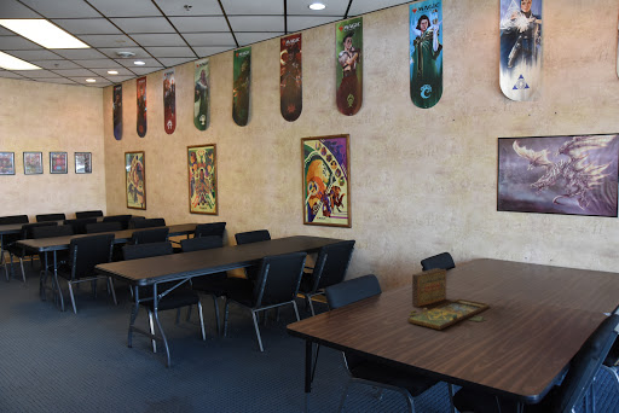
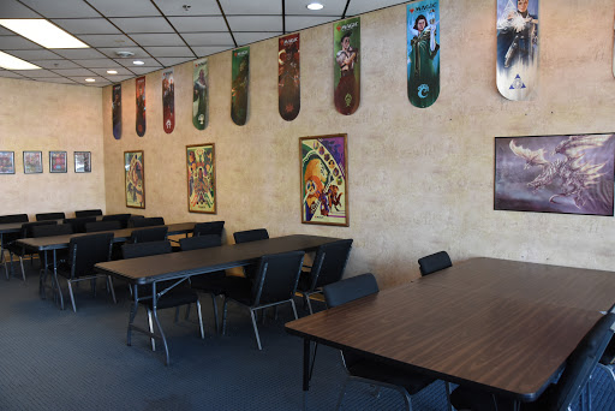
- board game [406,267,491,331]
